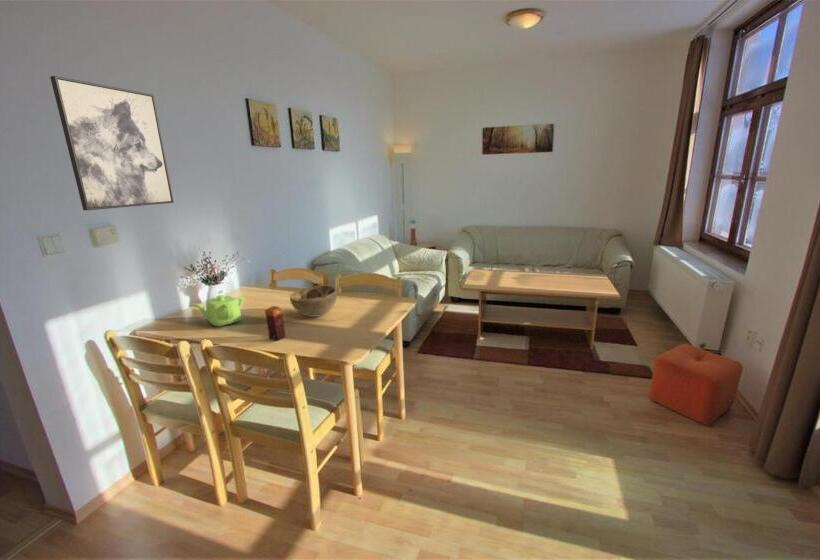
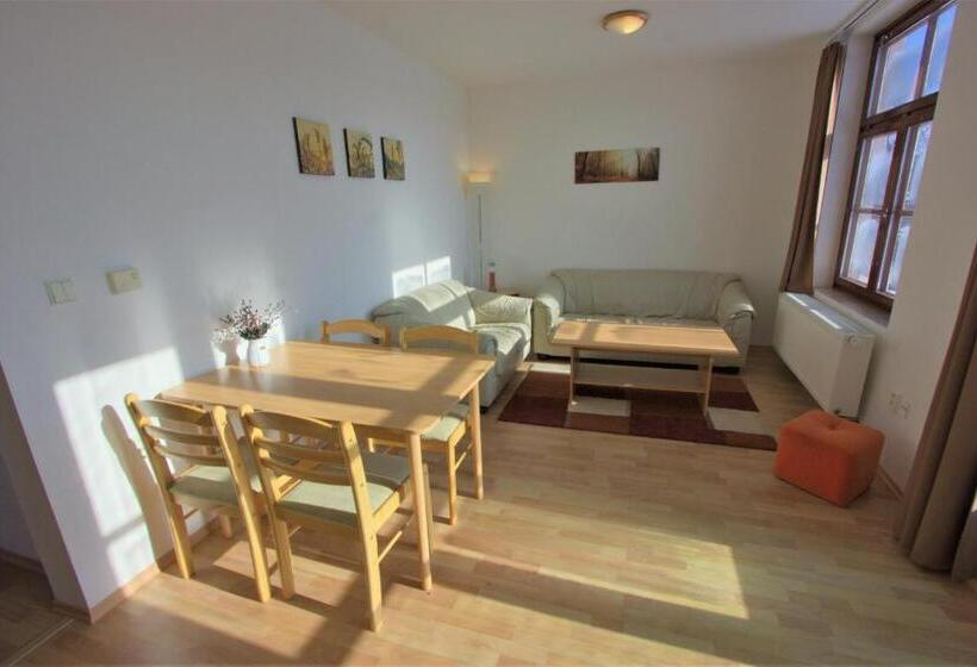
- decorative bowl [289,285,338,318]
- wall art [49,75,175,211]
- candle [264,305,287,342]
- teapot [192,294,245,328]
